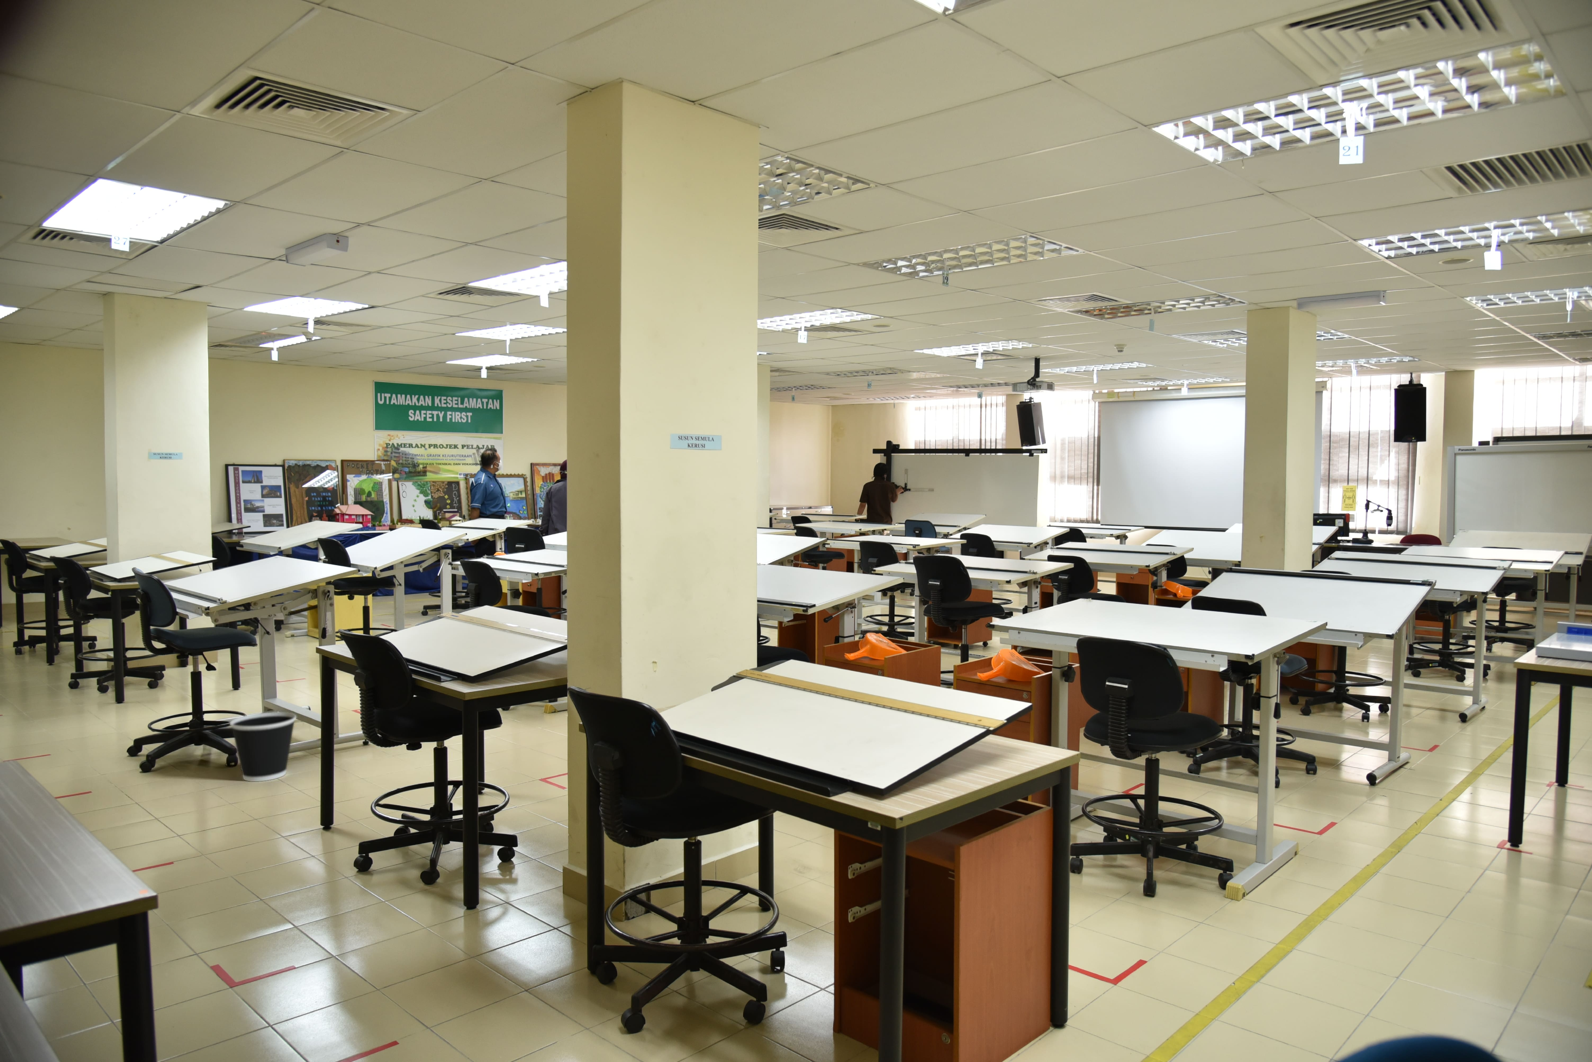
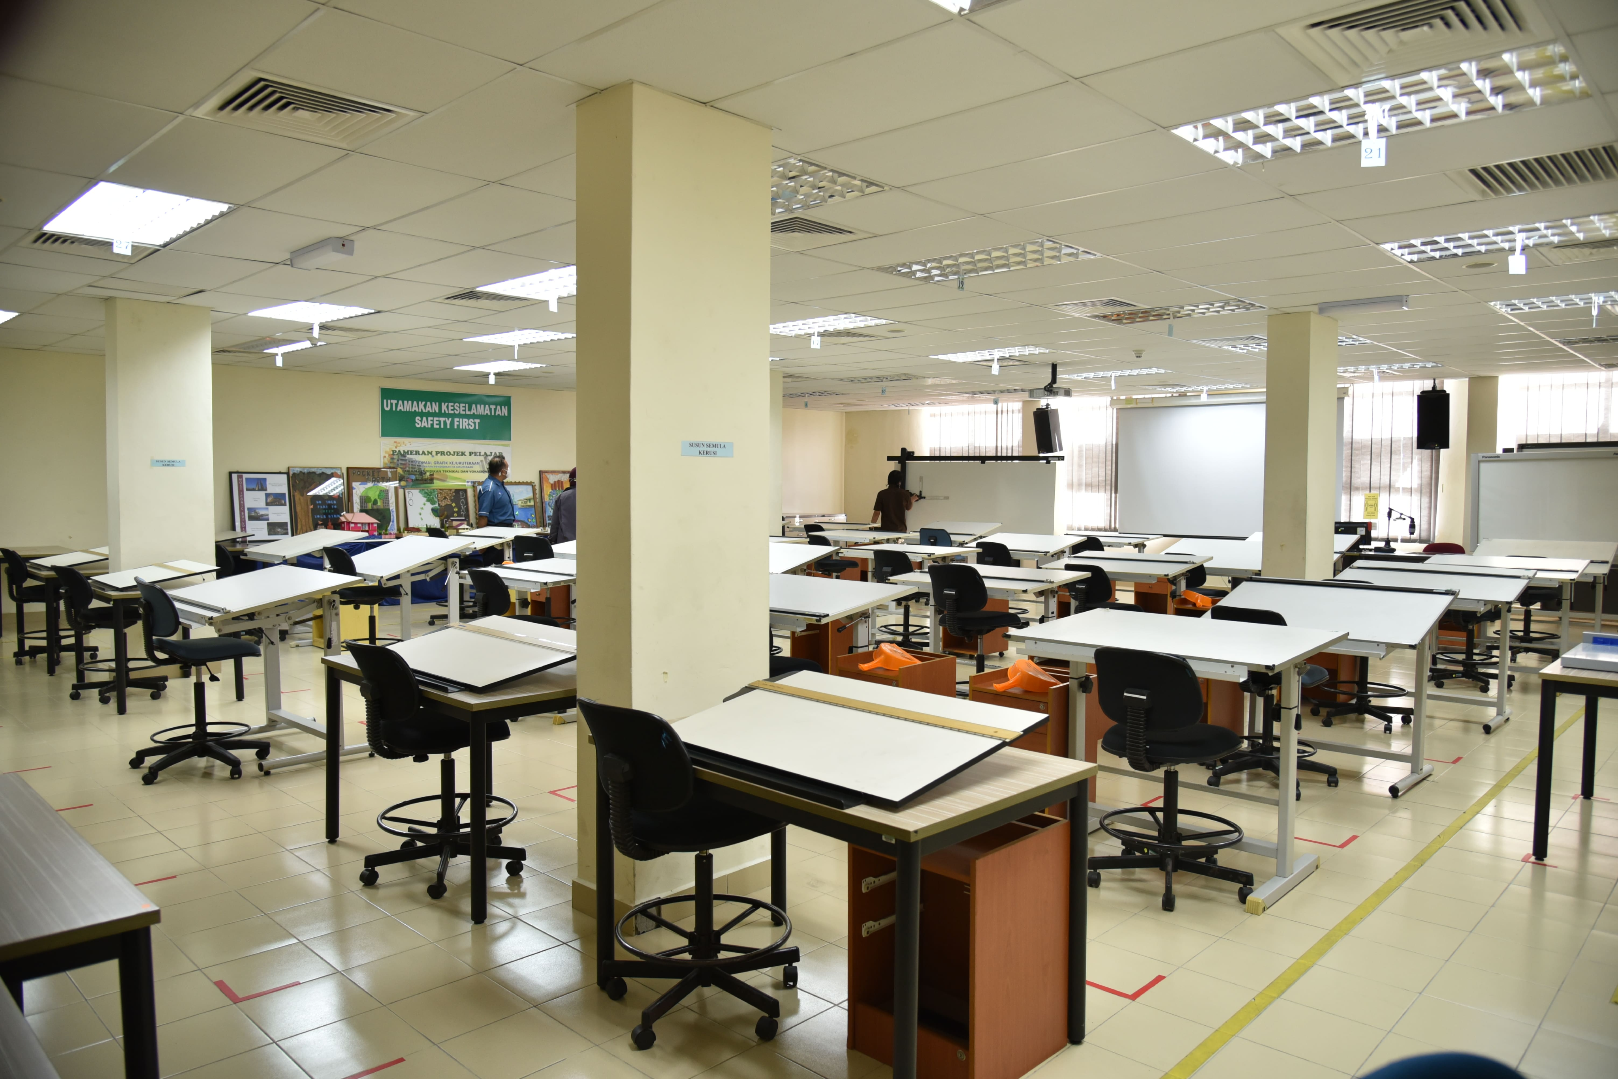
- wastebasket [229,711,296,782]
